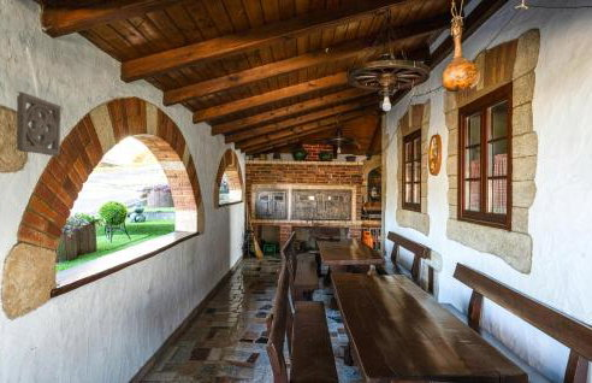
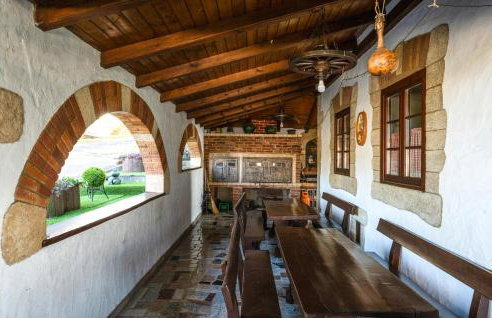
- wall ornament [16,90,63,157]
